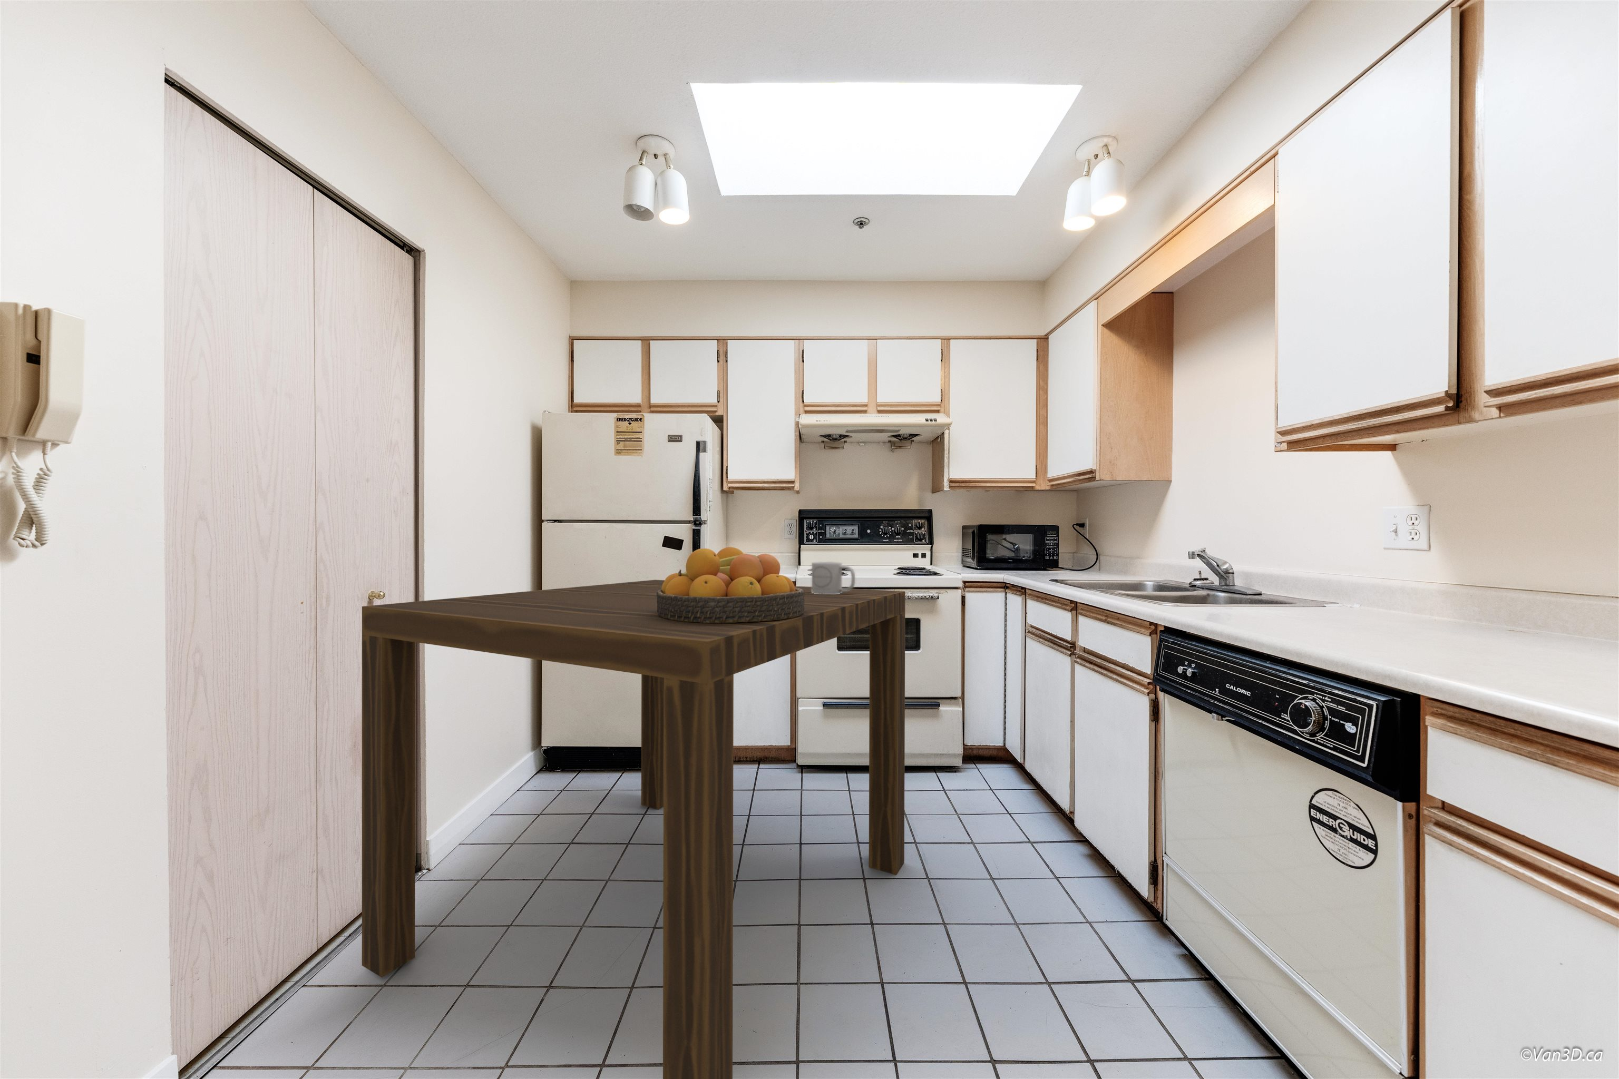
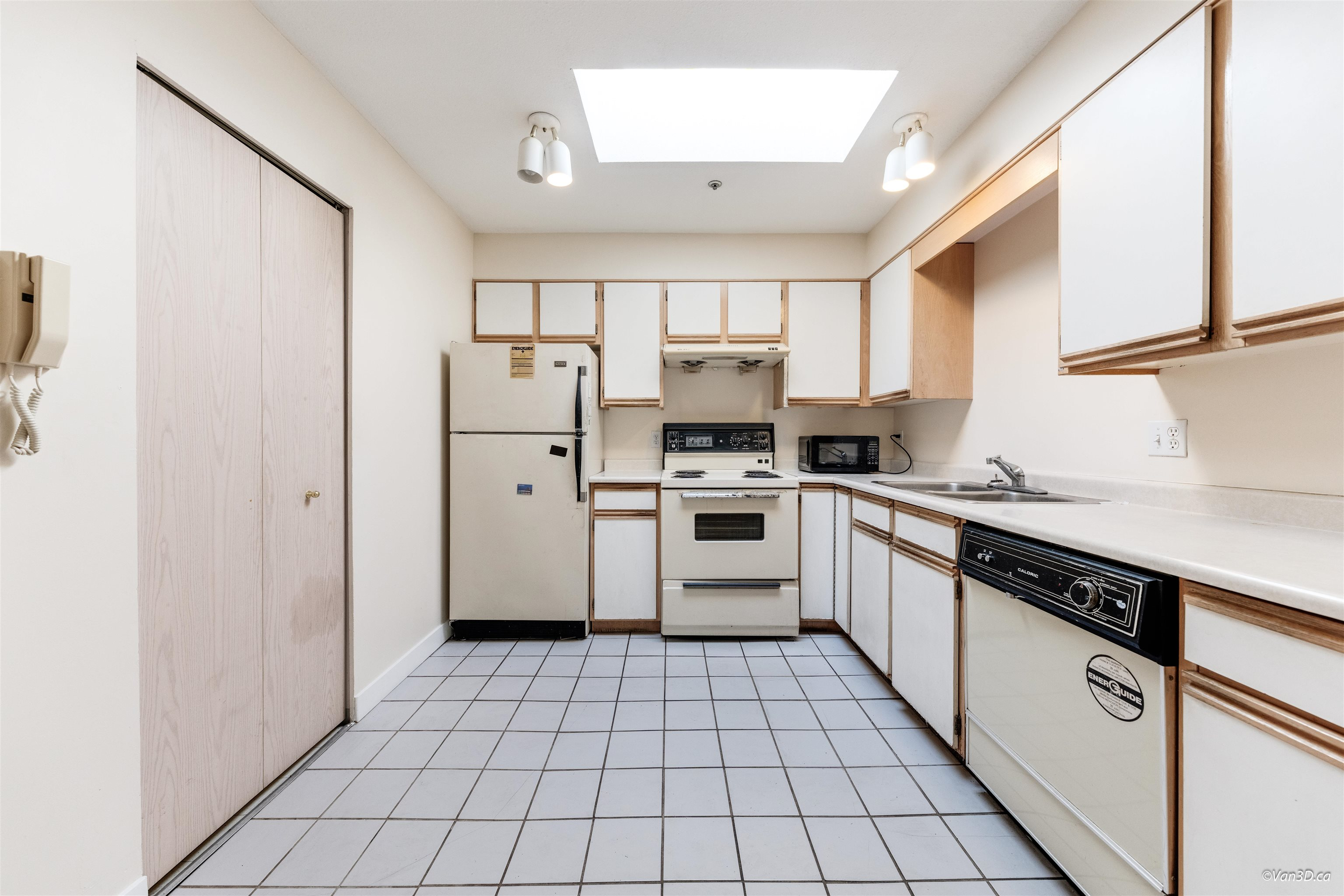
- mug [811,561,856,594]
- dining table [361,579,906,1079]
- fruit bowl [657,547,805,624]
